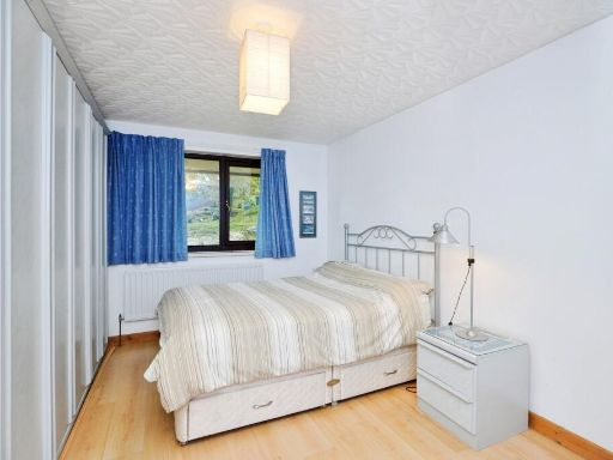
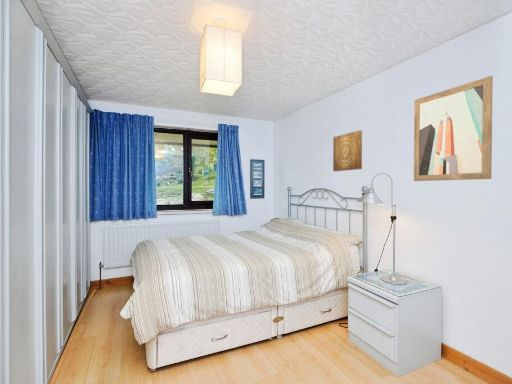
+ wall art [332,129,363,172]
+ wall art [413,75,494,182]
